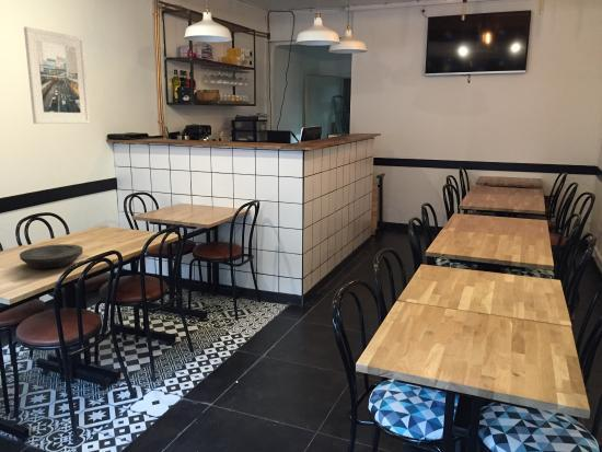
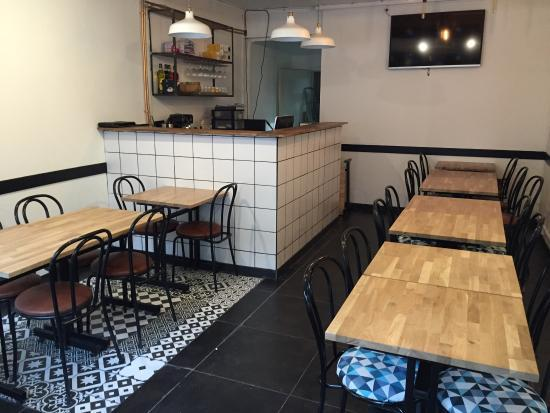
- plate [19,243,84,269]
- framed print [23,26,91,125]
